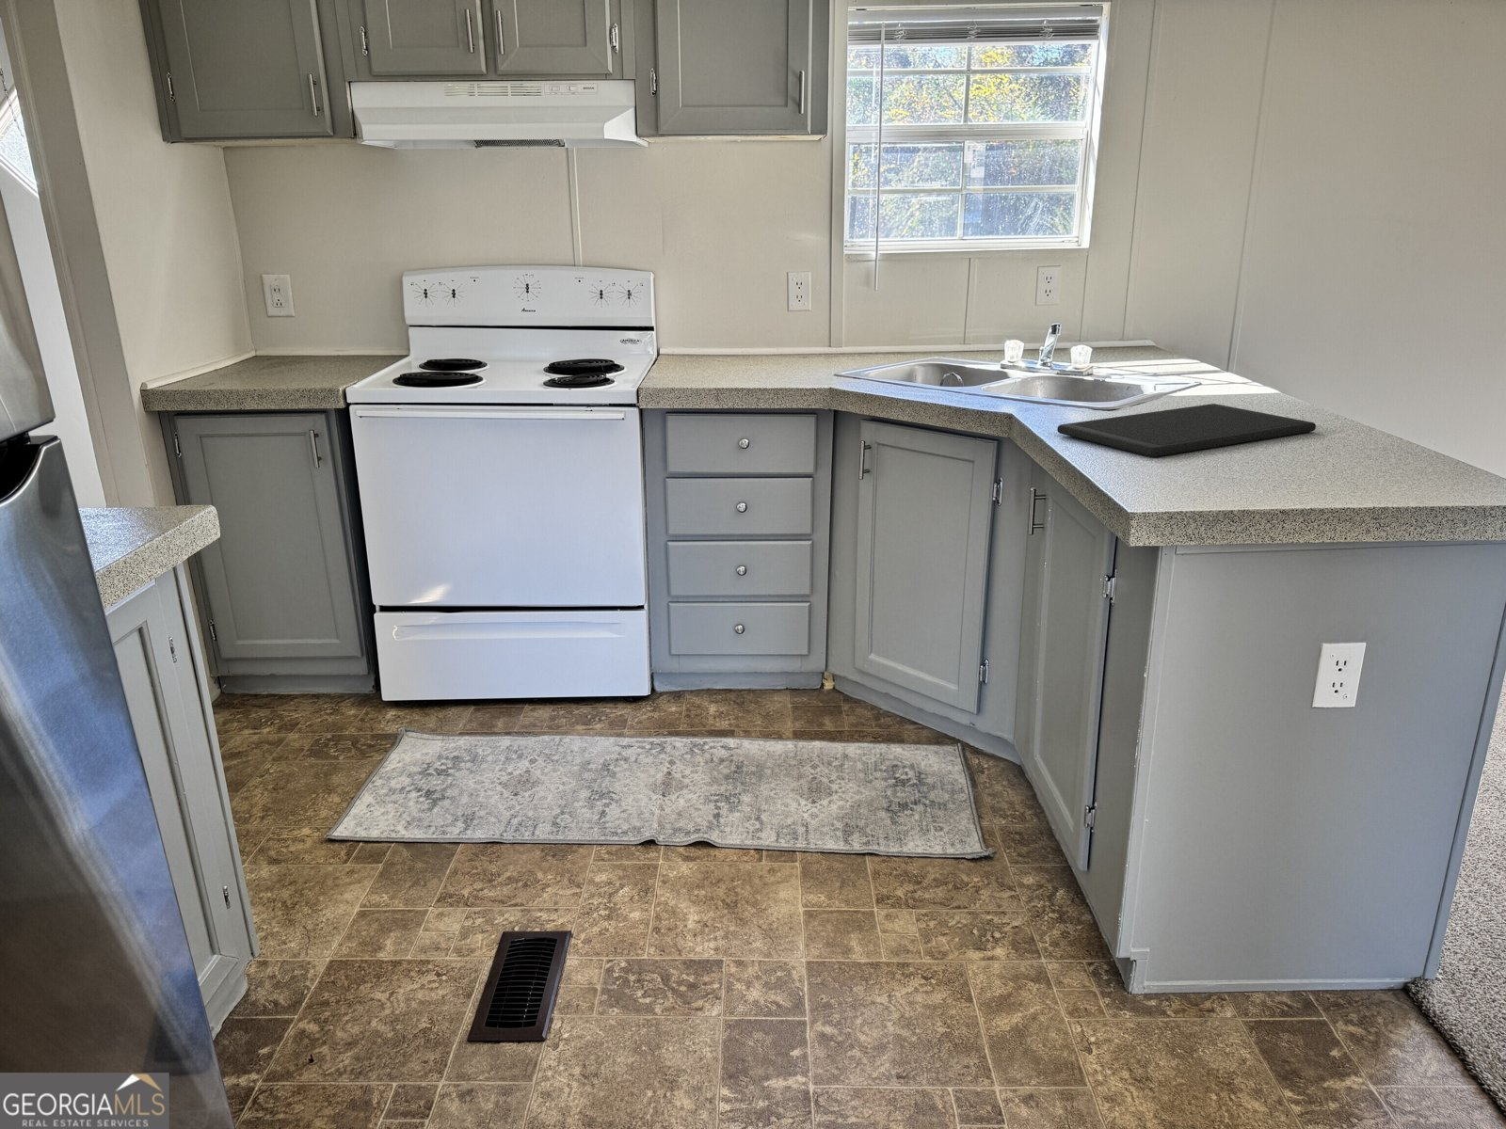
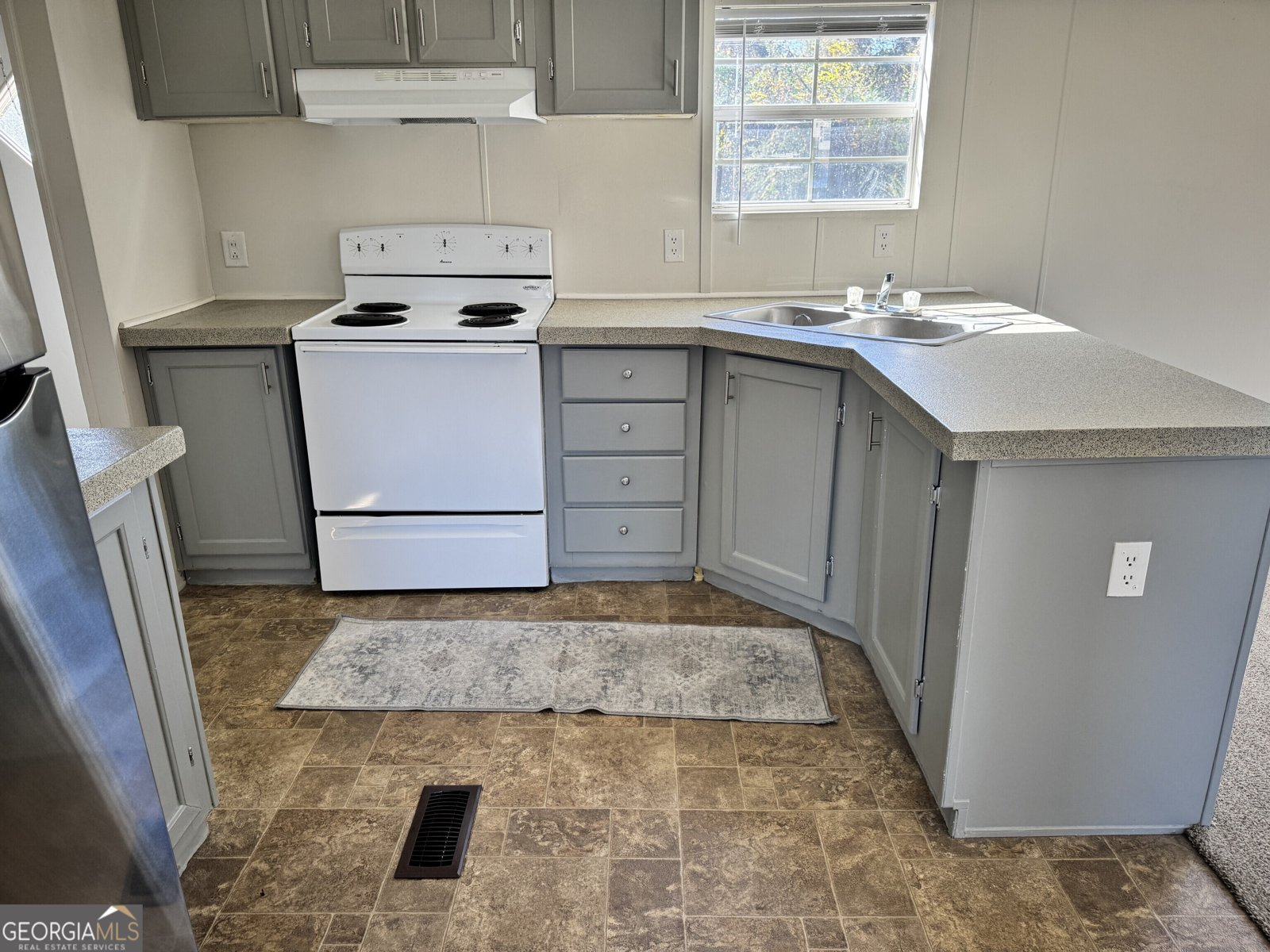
- cutting board [1057,403,1316,458]
